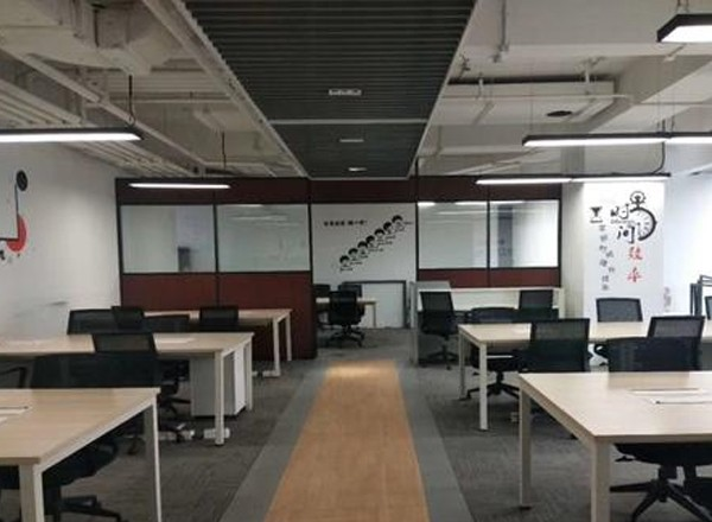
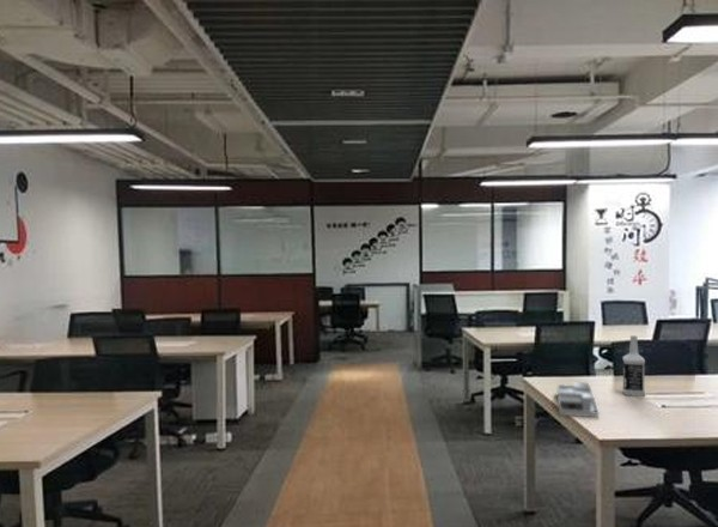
+ desk organizer [556,381,600,419]
+ vodka [621,334,646,398]
